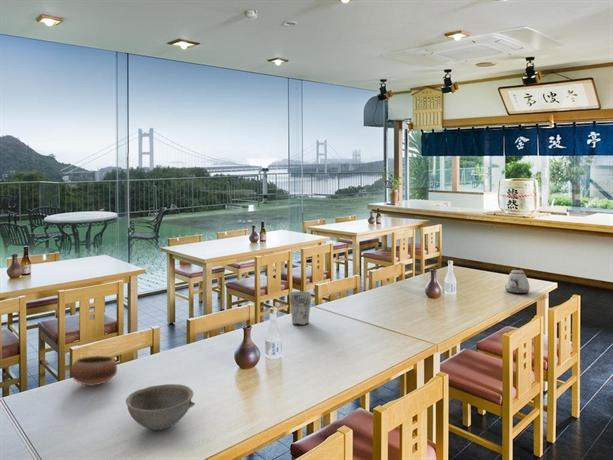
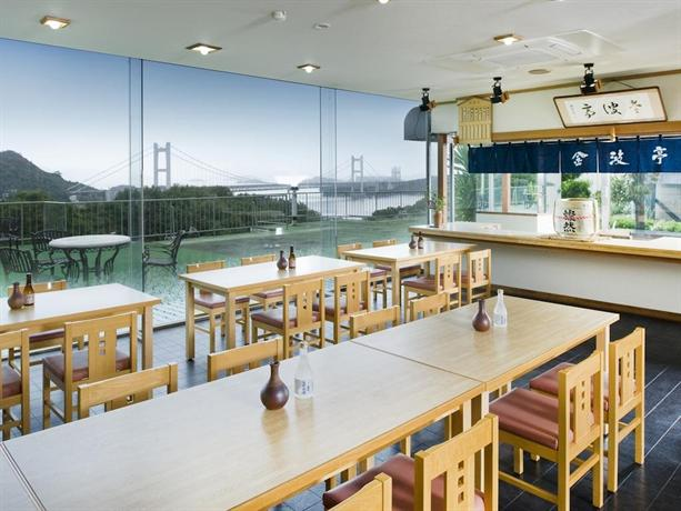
- cup [288,290,312,326]
- bowl [125,383,196,431]
- bowl [69,354,118,387]
- teapot [504,267,531,294]
